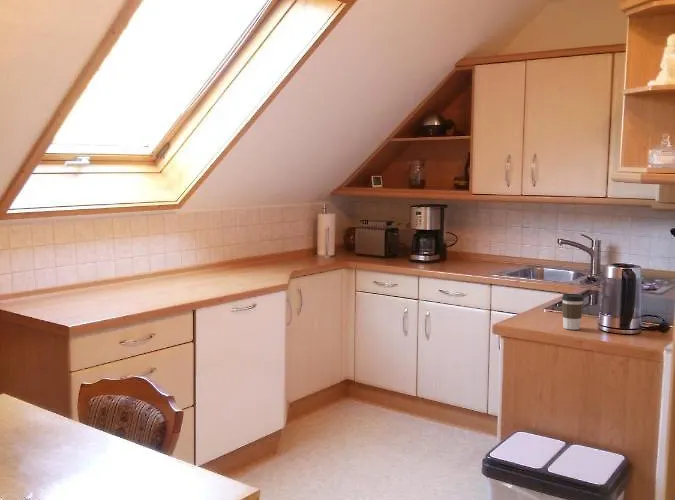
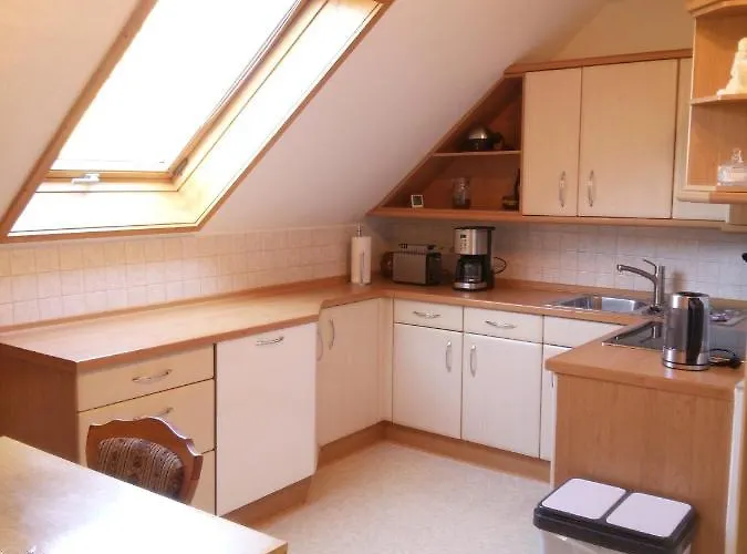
- coffee cup [561,293,585,331]
